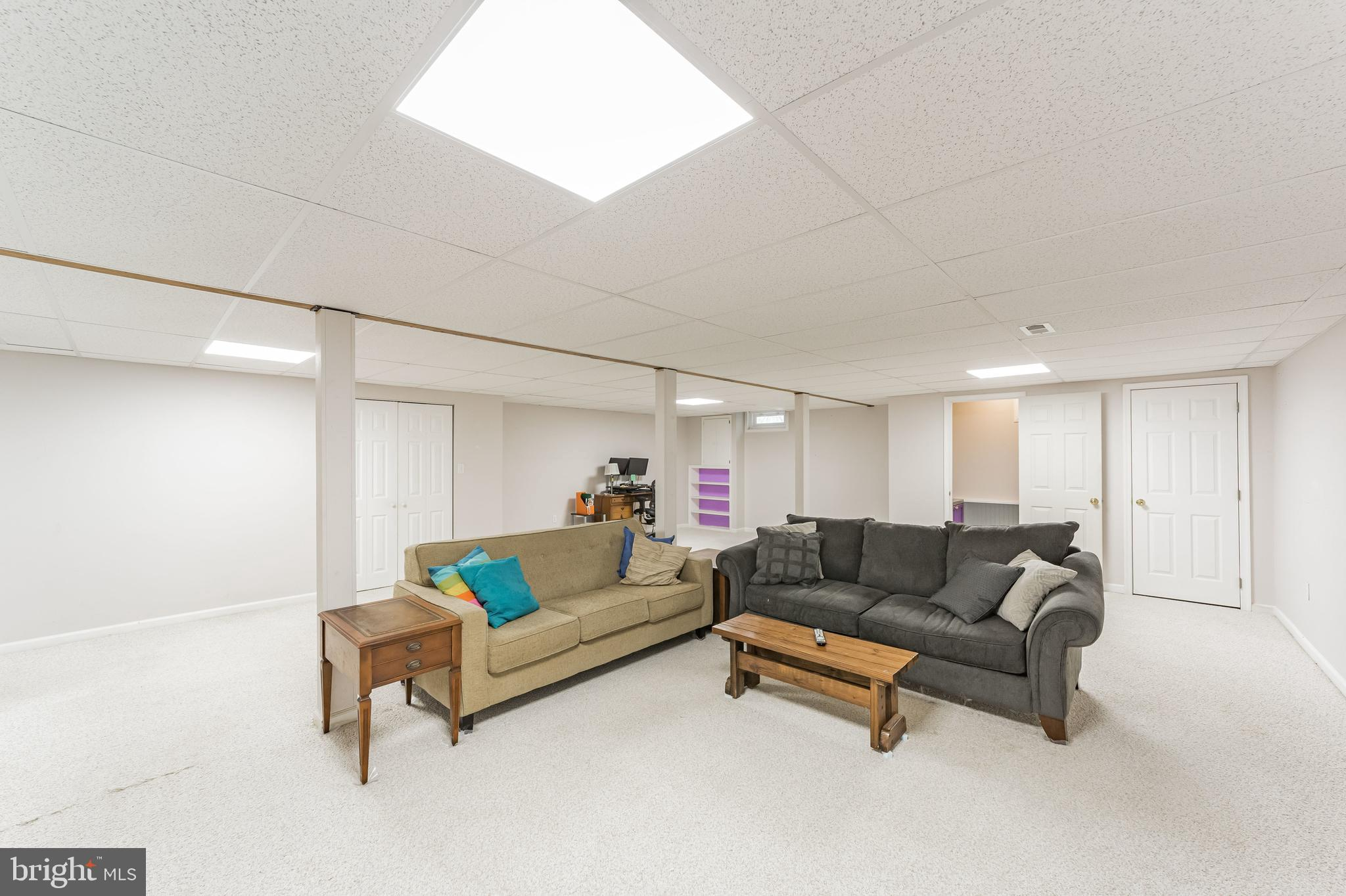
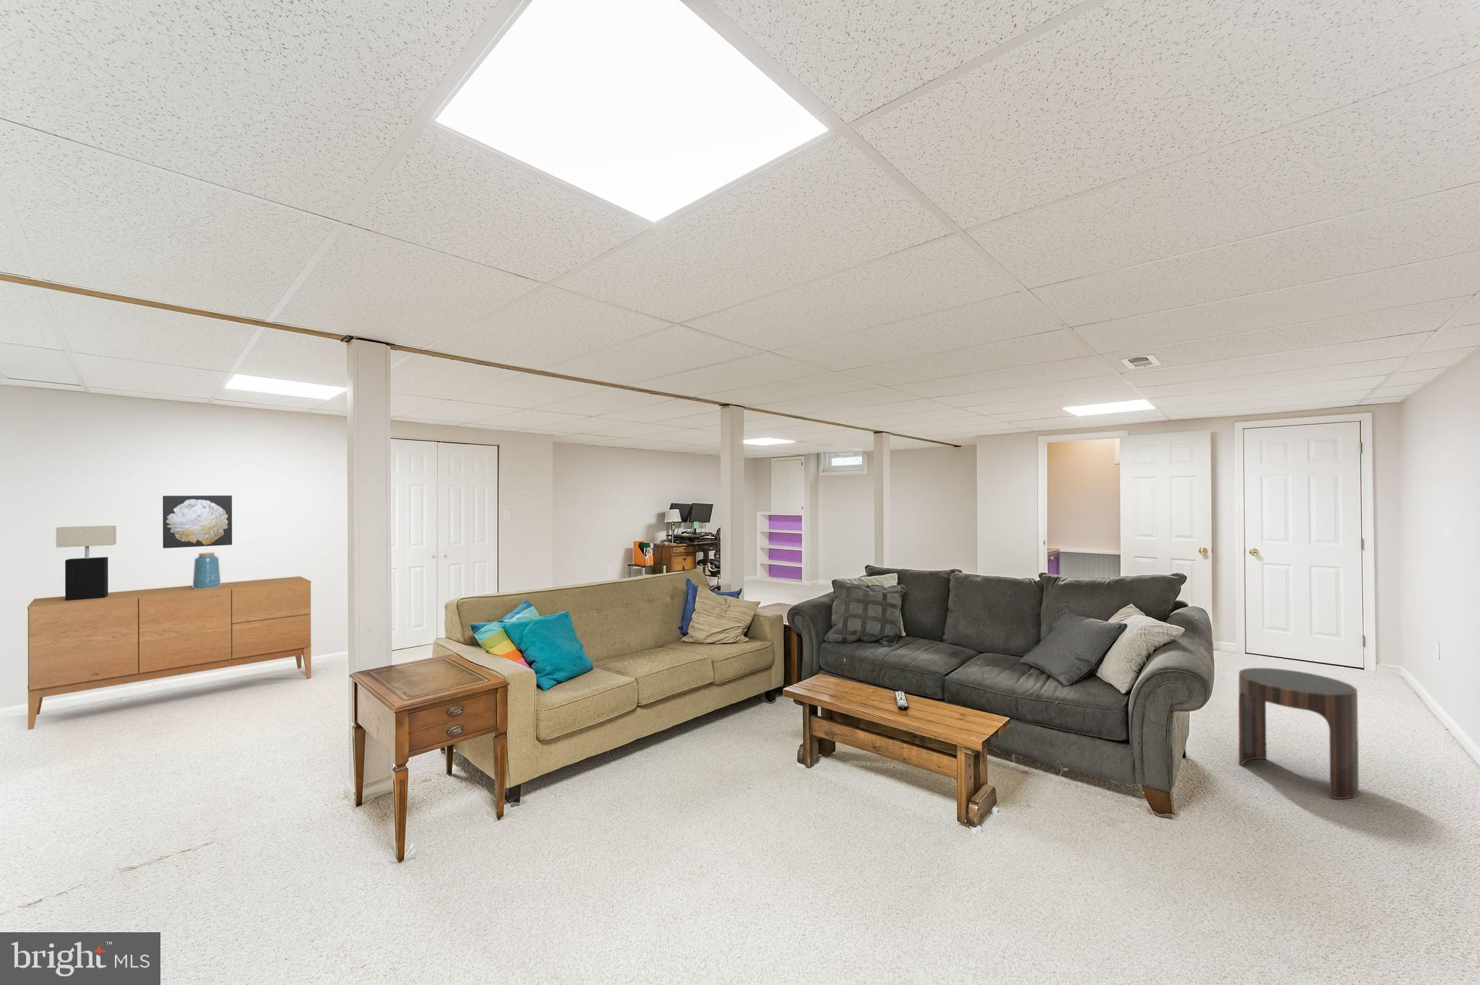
+ sideboard [26,576,312,731]
+ wall art [162,495,233,549]
+ side table [1238,667,1359,799]
+ vase [192,552,221,589]
+ table lamp [56,525,117,601]
